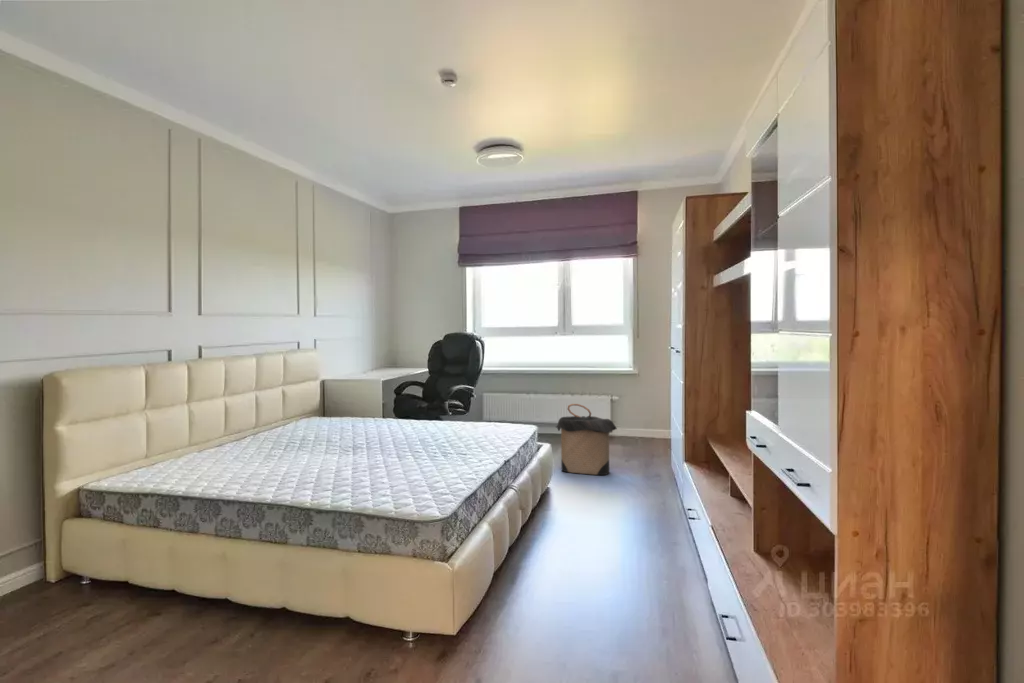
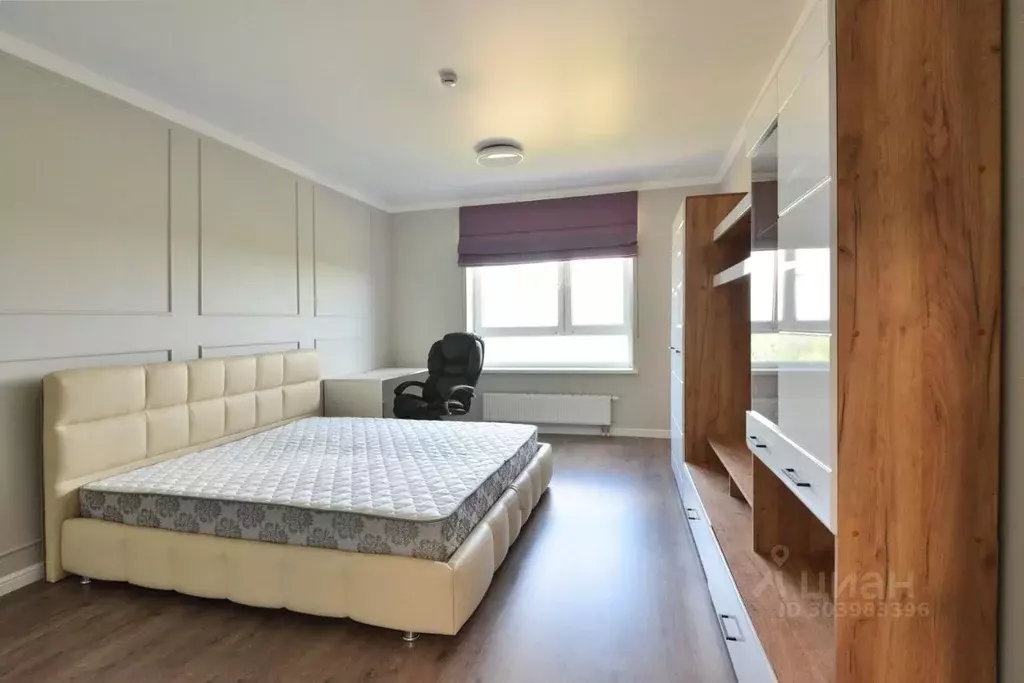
- laundry hamper [555,403,618,476]
